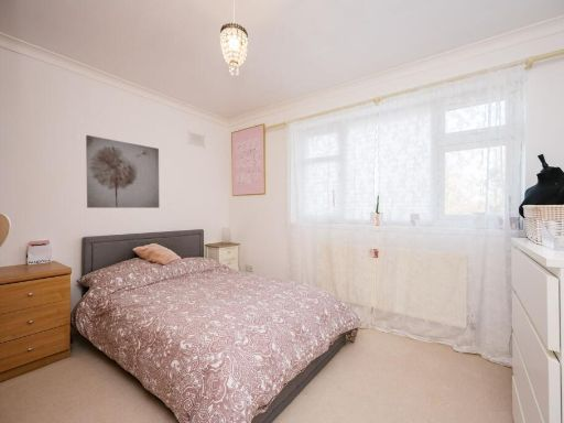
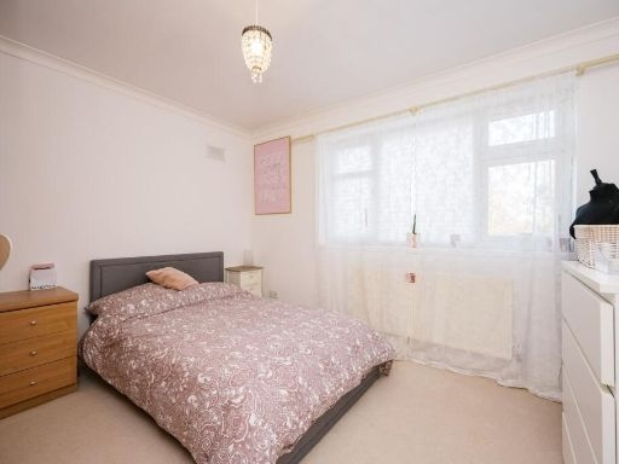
- wall art [85,134,160,209]
